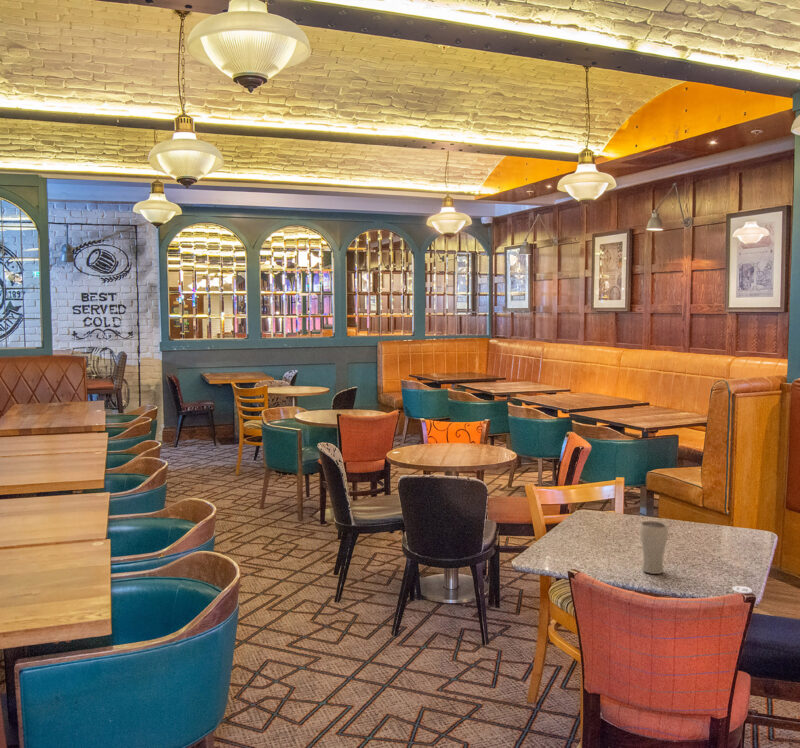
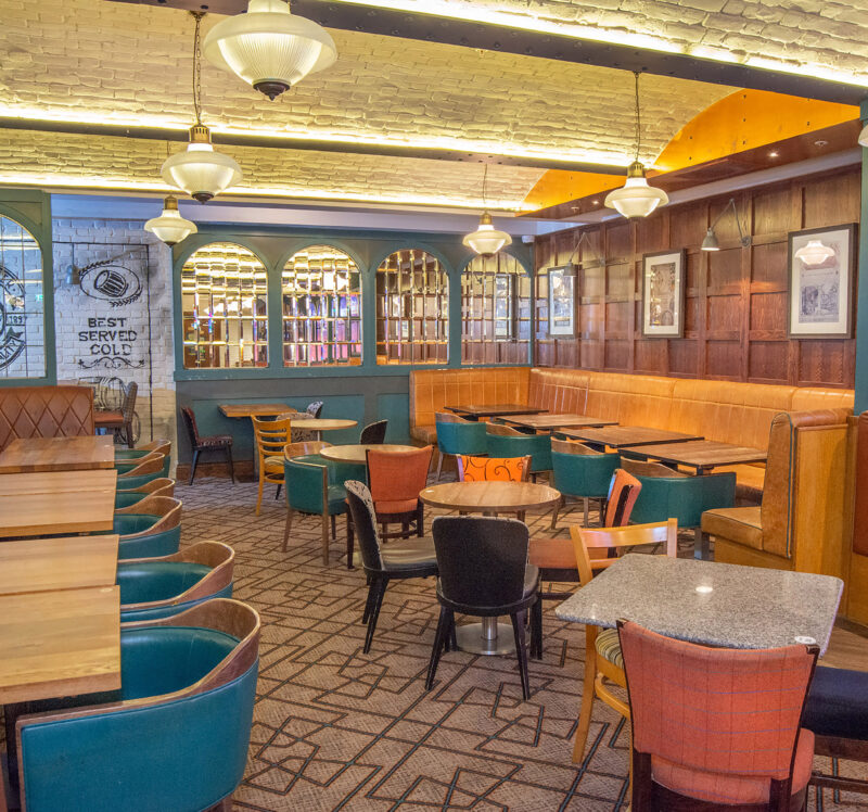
- drinking glass [638,520,669,575]
